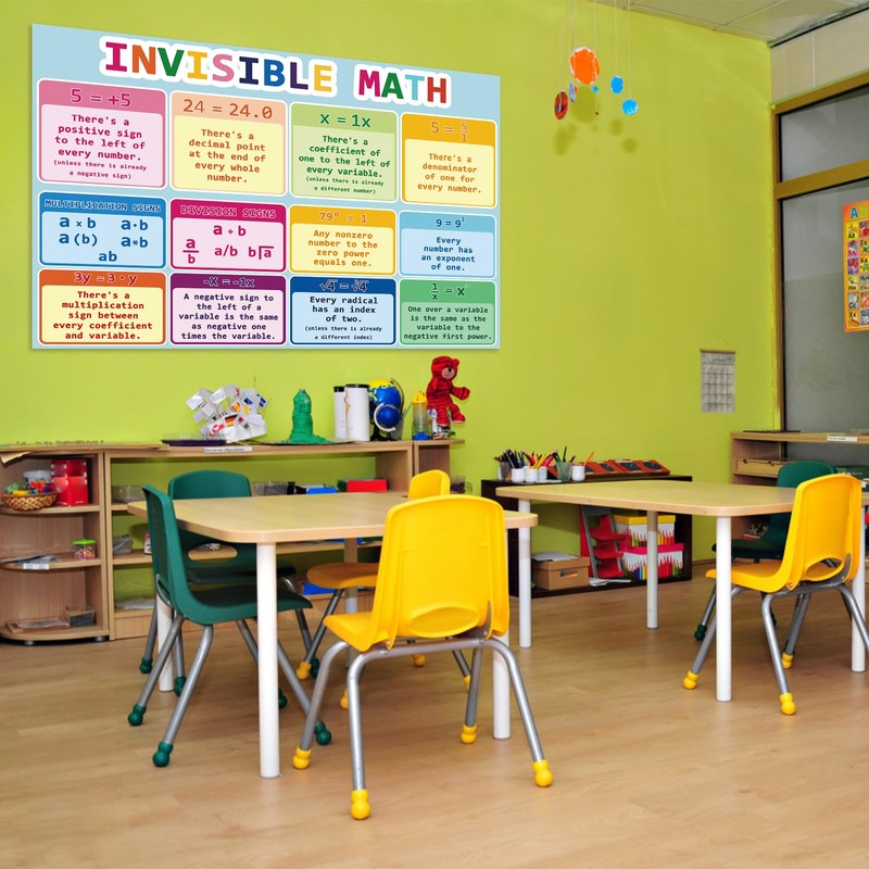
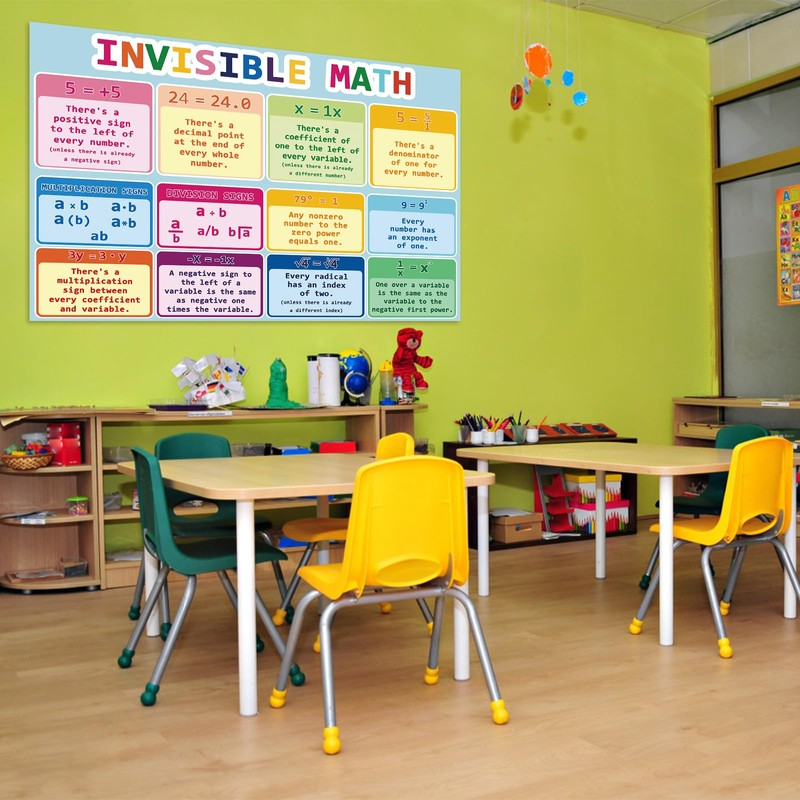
- calendar [698,333,738,415]
